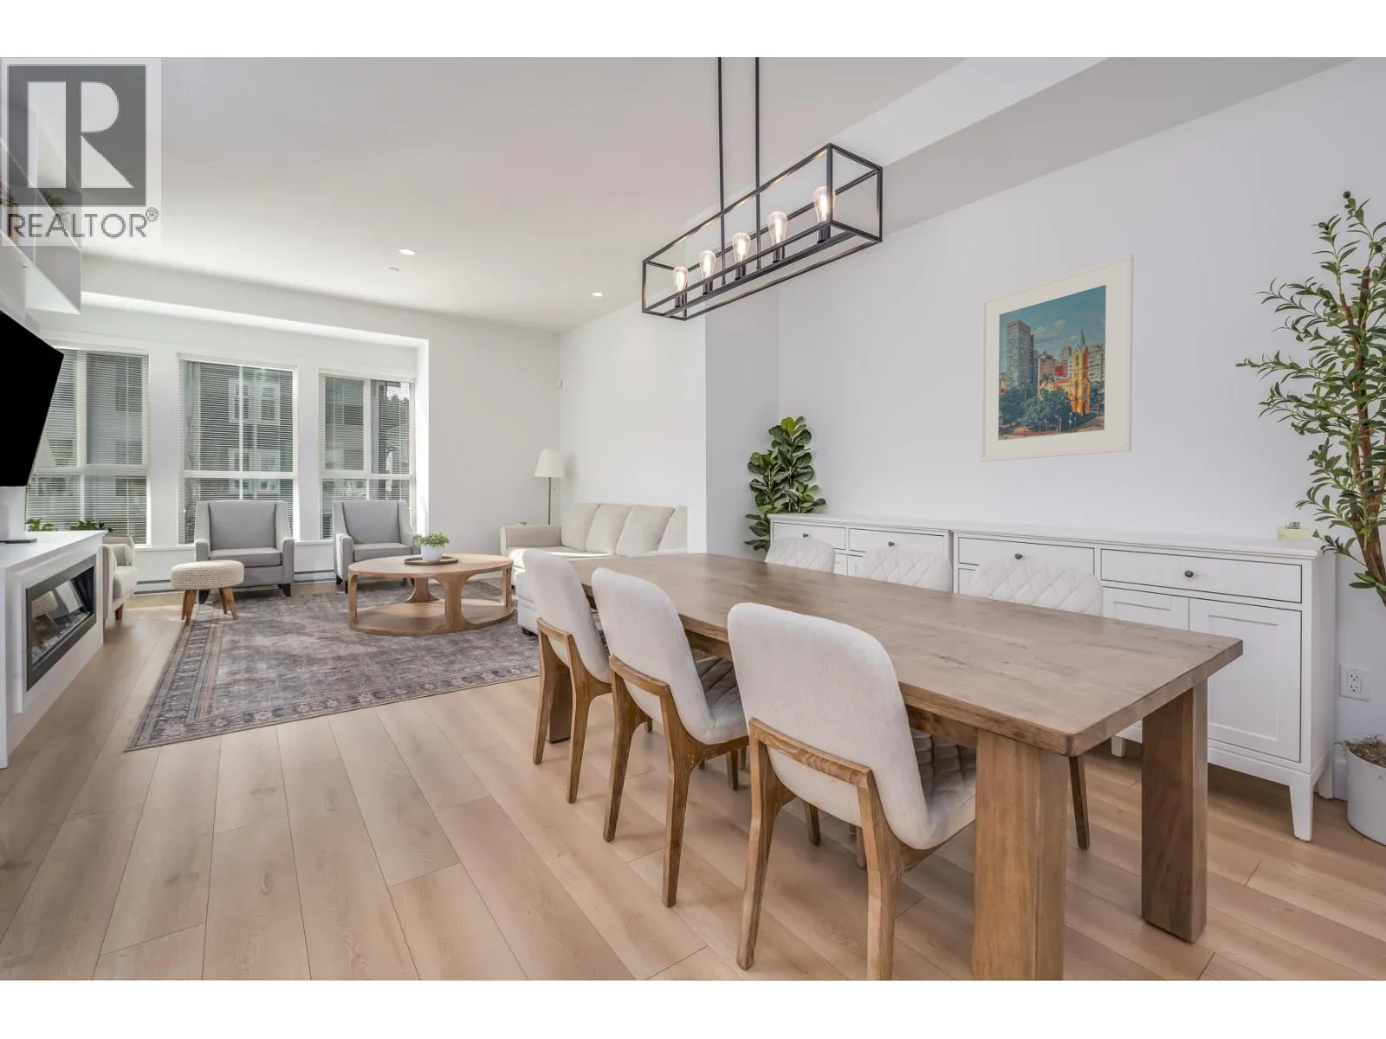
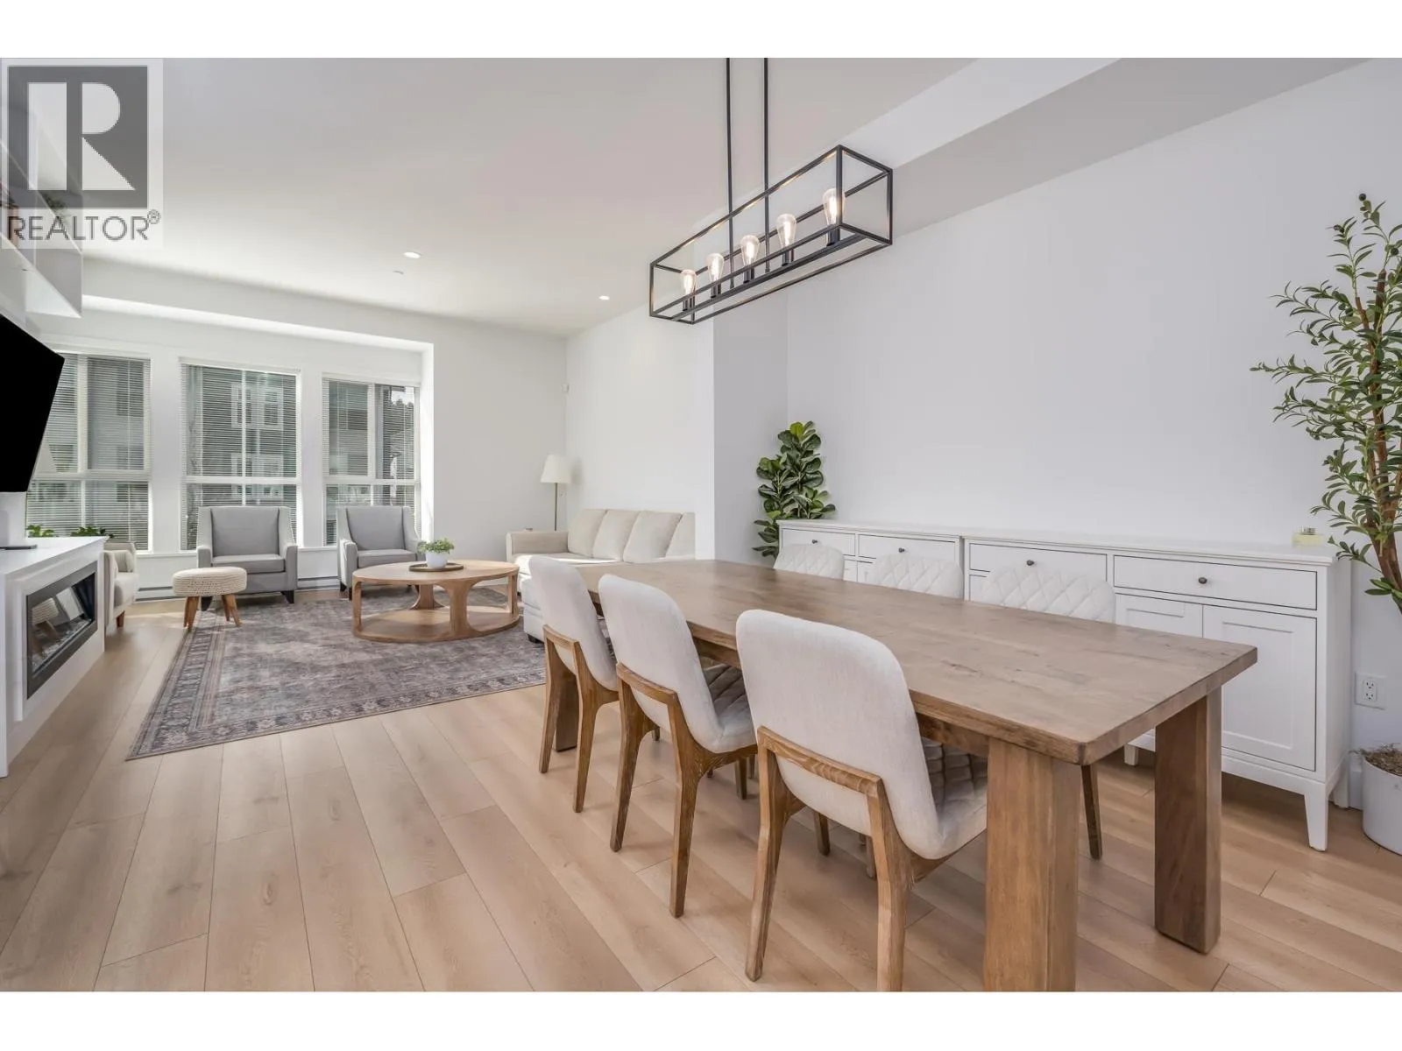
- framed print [978,253,1135,463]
